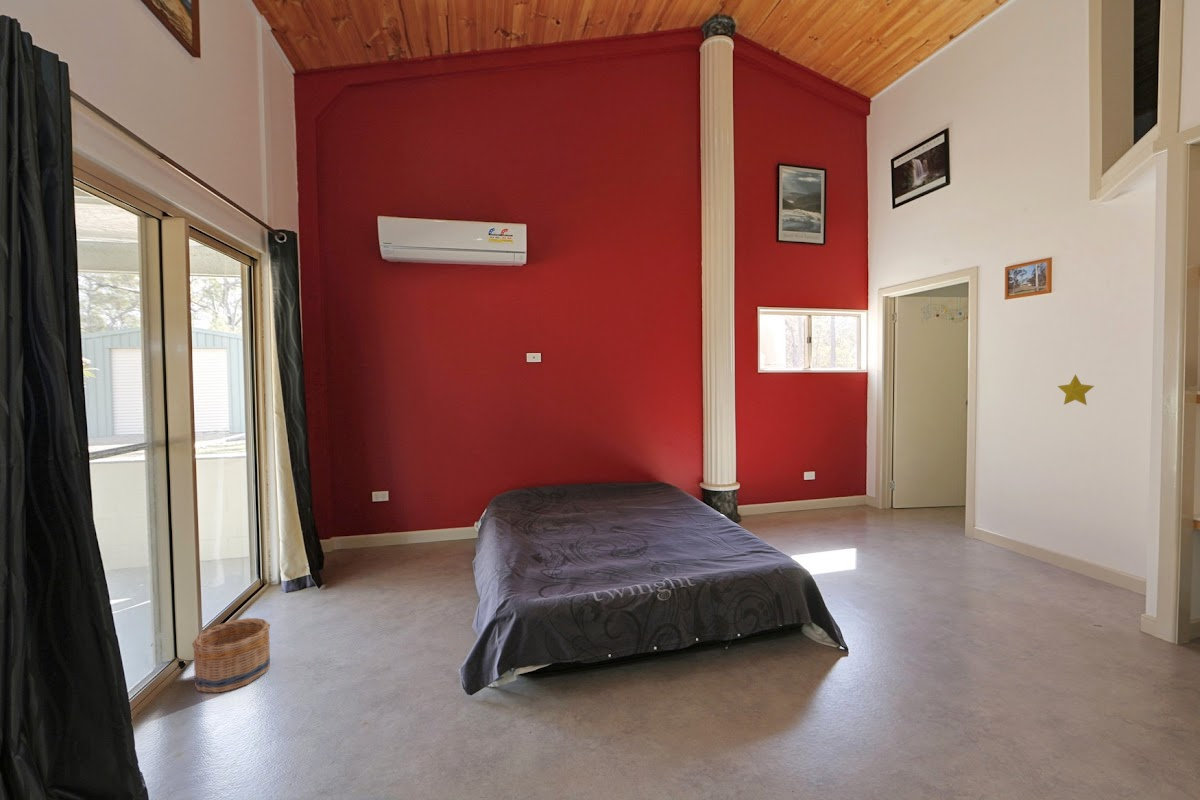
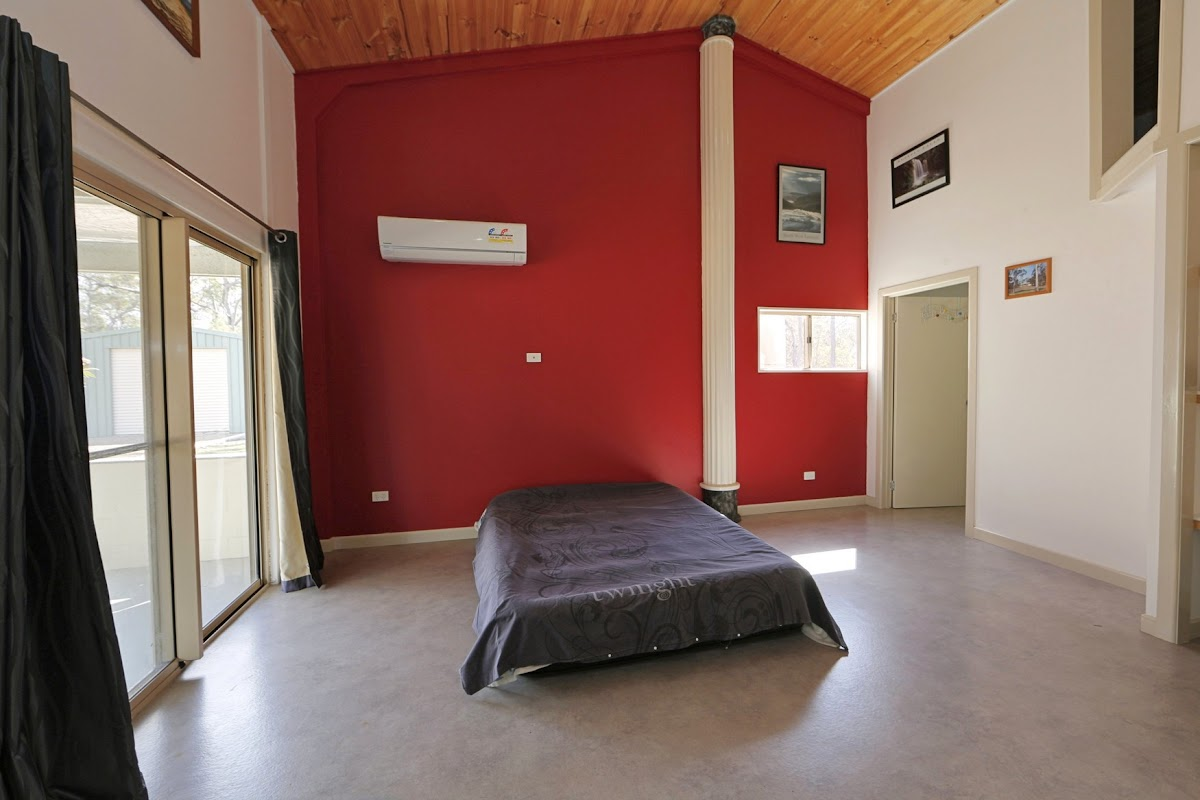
- decorative star [1057,373,1095,406]
- basket [191,617,271,694]
